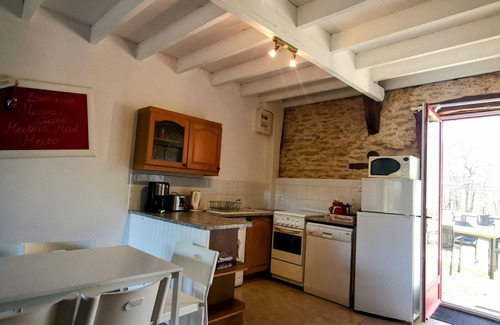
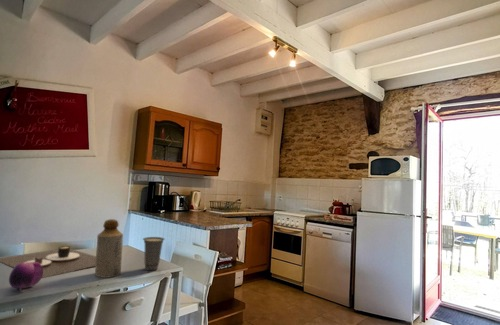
+ bottle [94,218,124,279]
+ cup [142,236,166,271]
+ place mat [0,245,96,279]
+ fruit [8,262,43,292]
